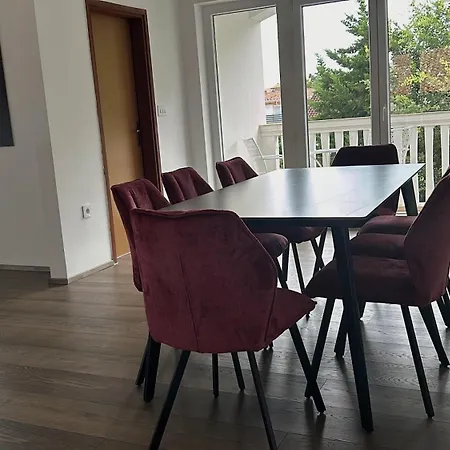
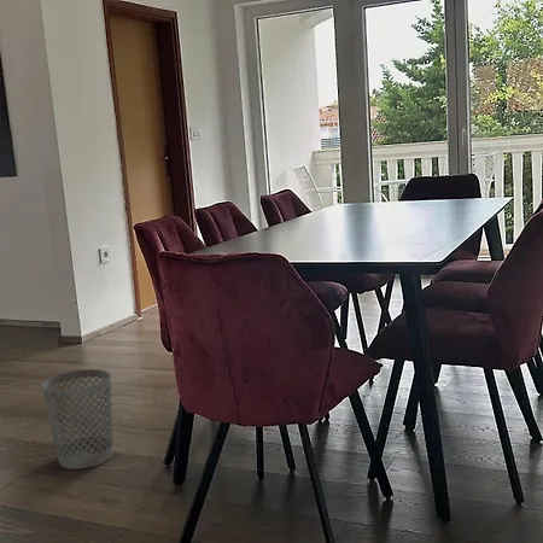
+ wastebasket [40,368,115,471]
